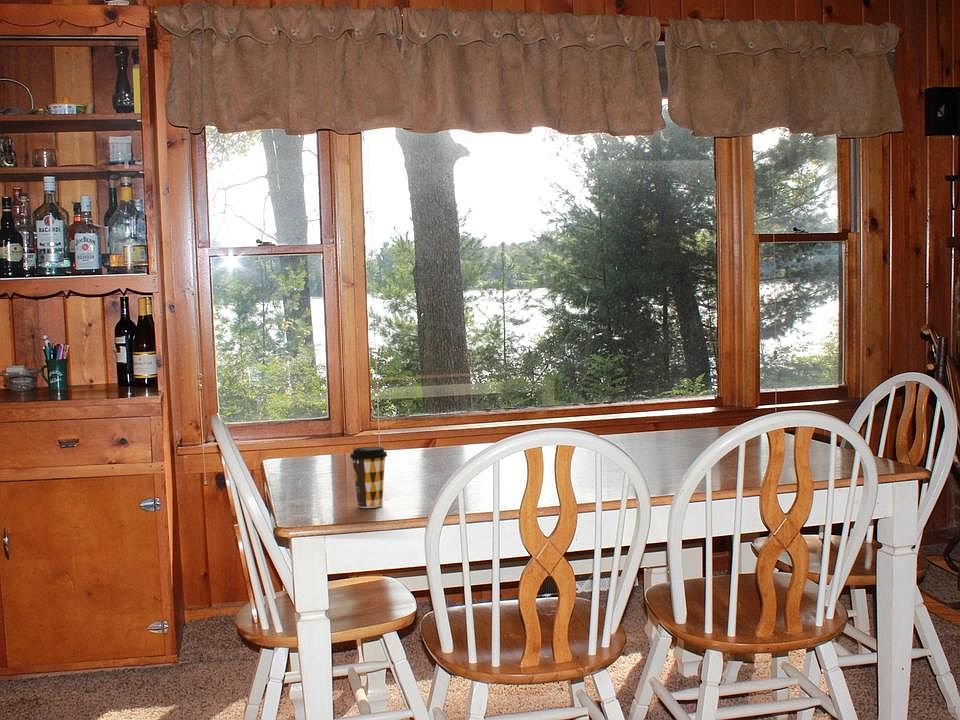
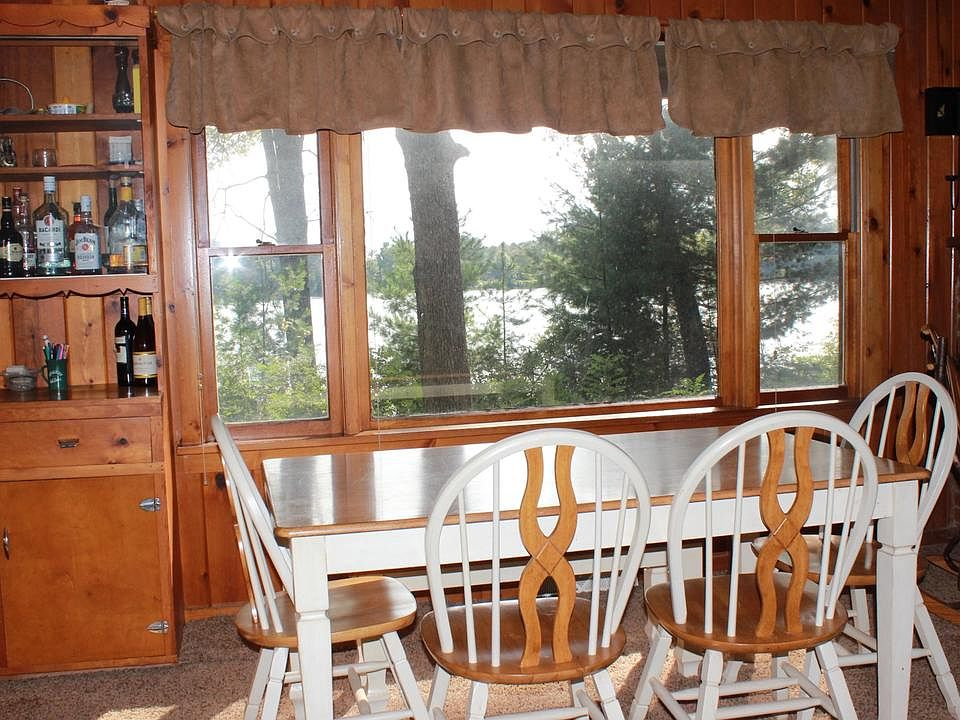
- coffee cup [349,446,388,509]
